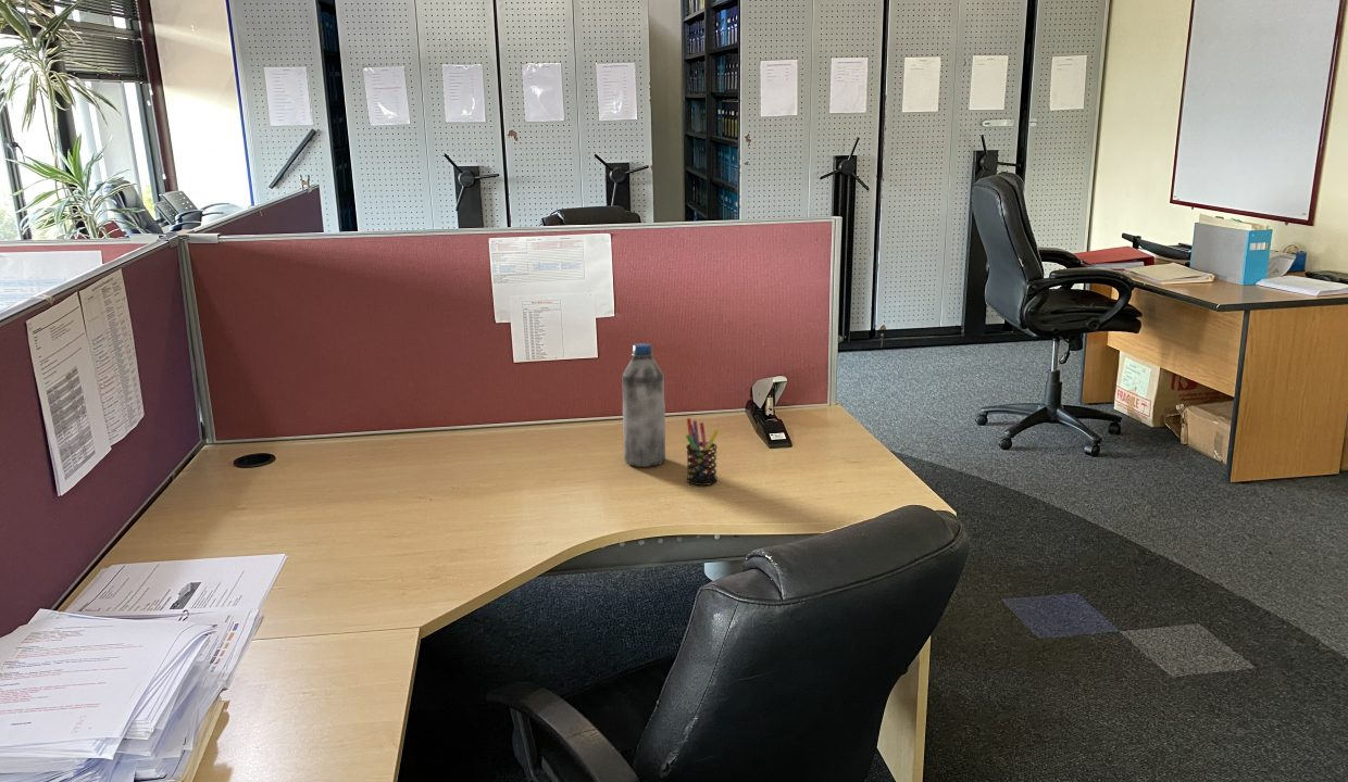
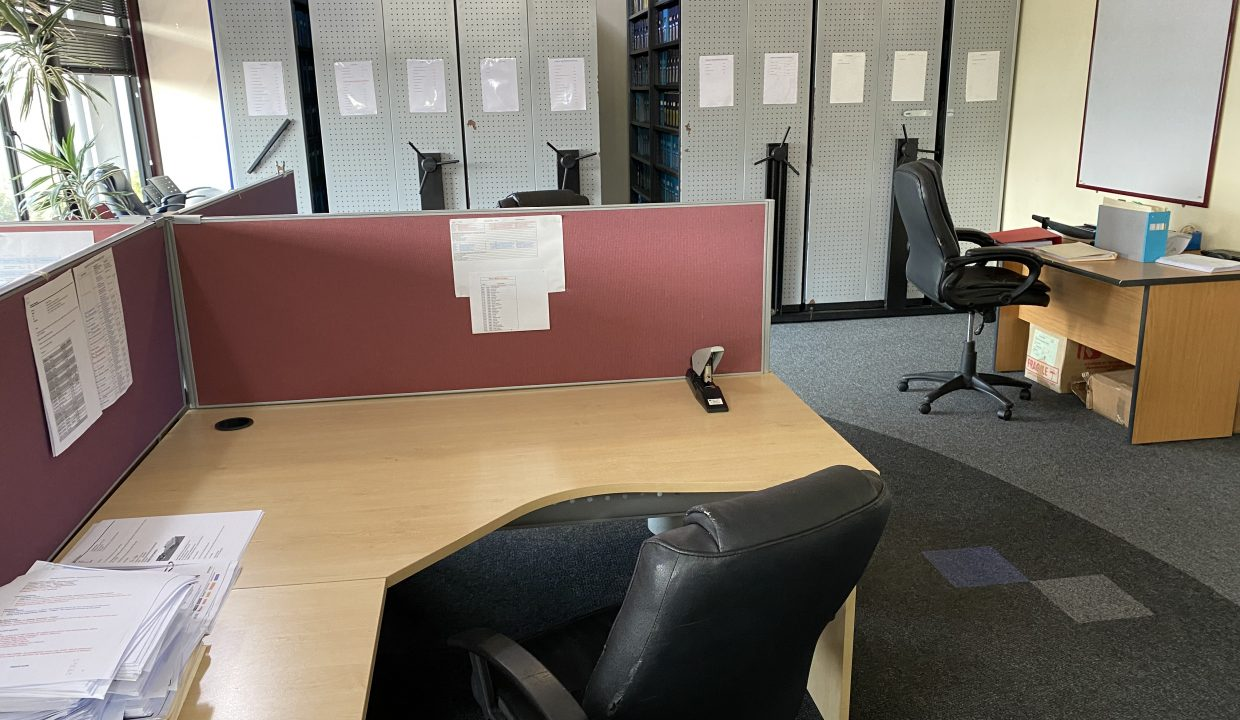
- water bottle [621,342,666,468]
- pen holder [685,417,720,487]
